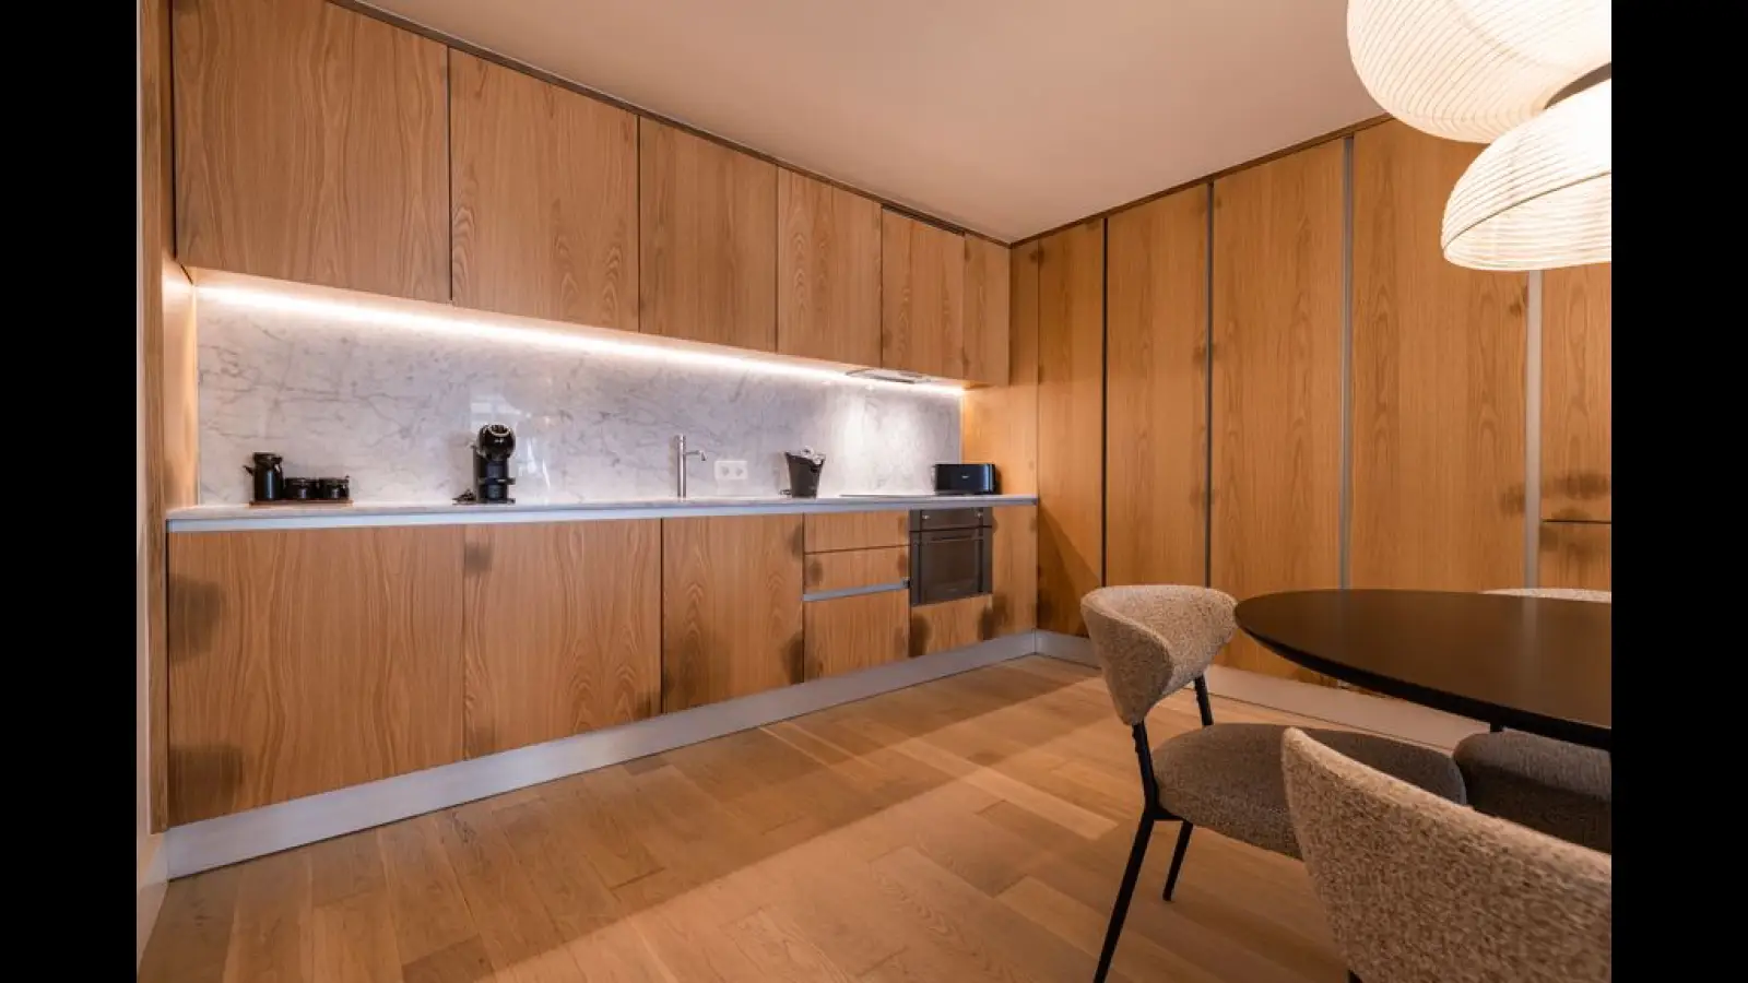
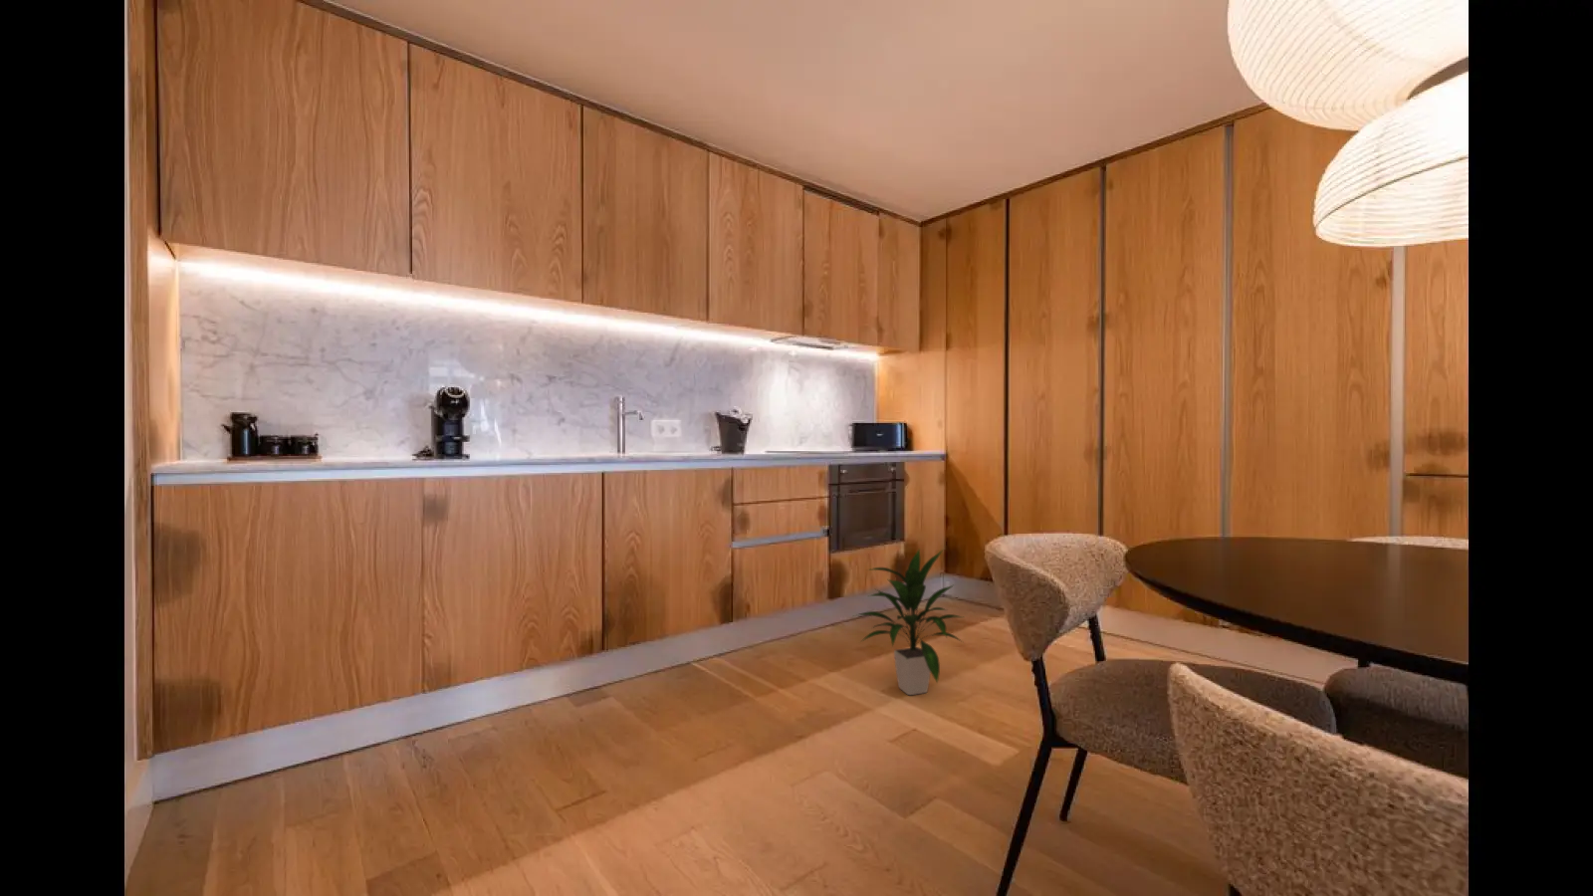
+ indoor plant [853,548,966,696]
